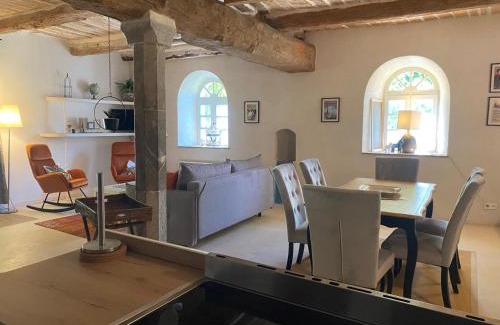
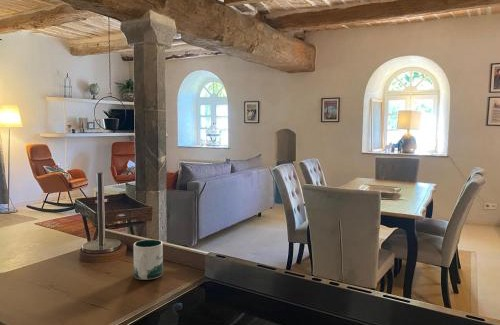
+ mug [132,239,164,281]
